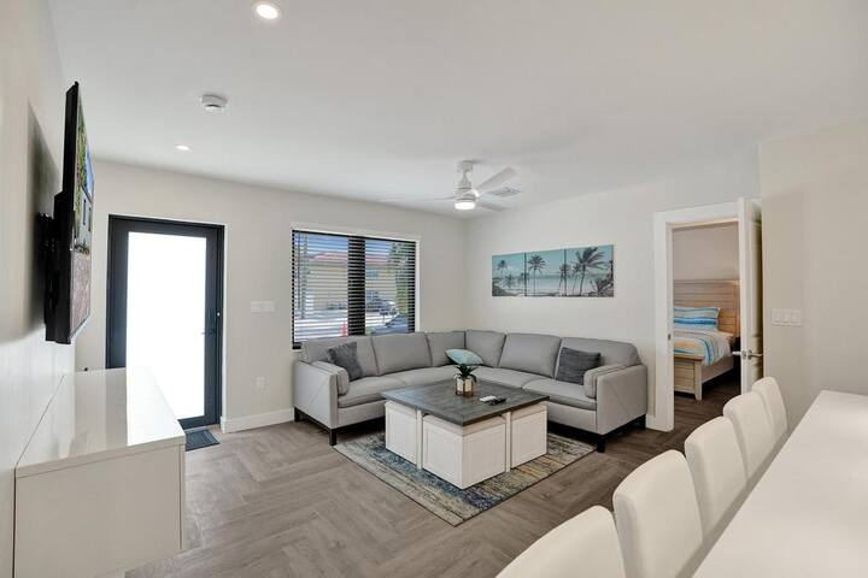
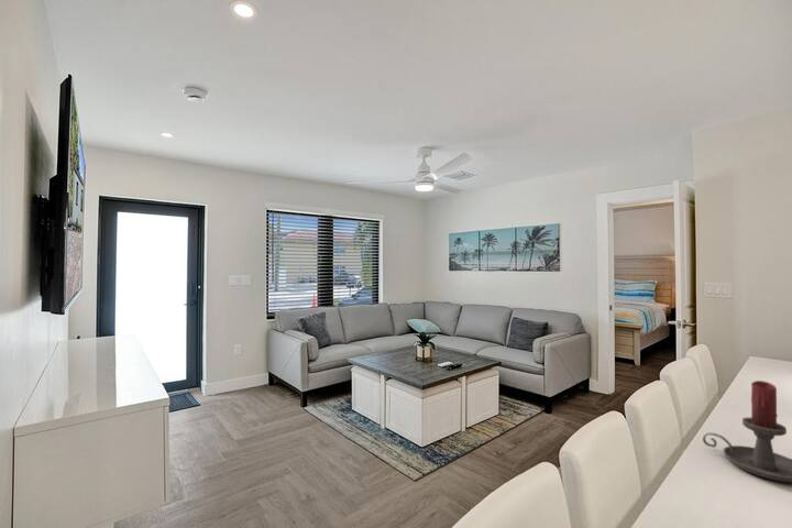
+ candle holder [702,380,792,484]
